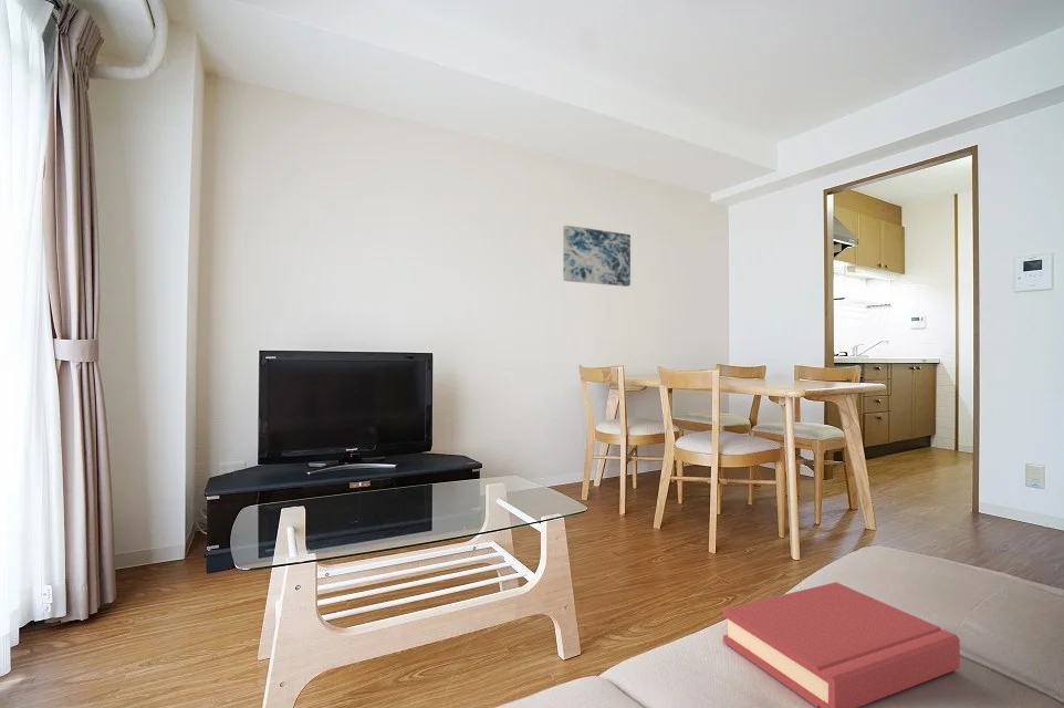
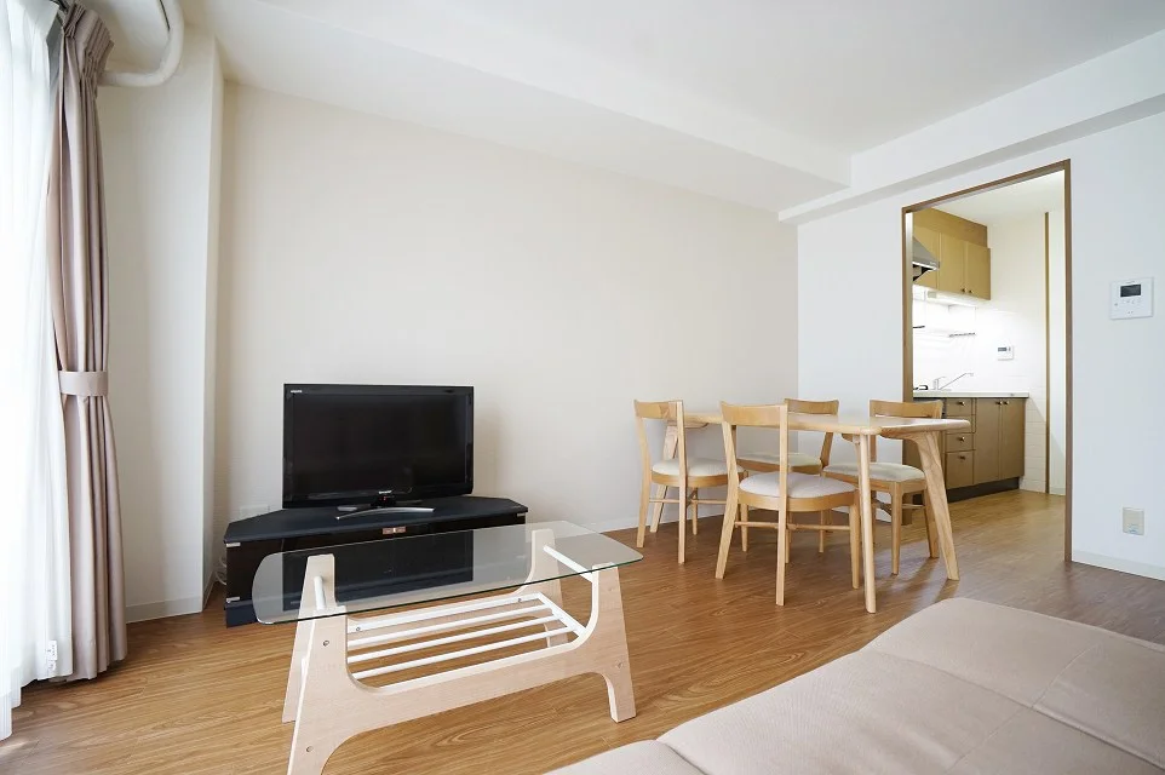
- hardback book [722,581,961,708]
- wall art [562,225,632,288]
